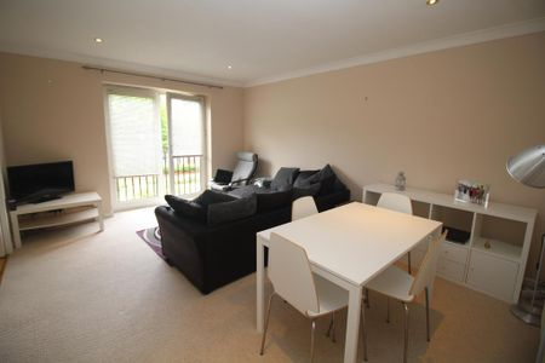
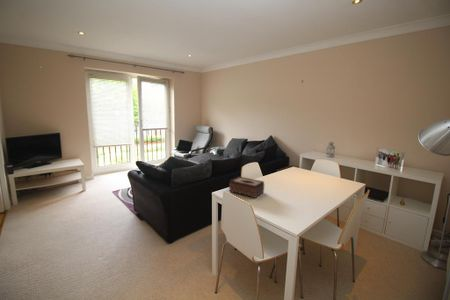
+ tissue box [228,176,265,199]
